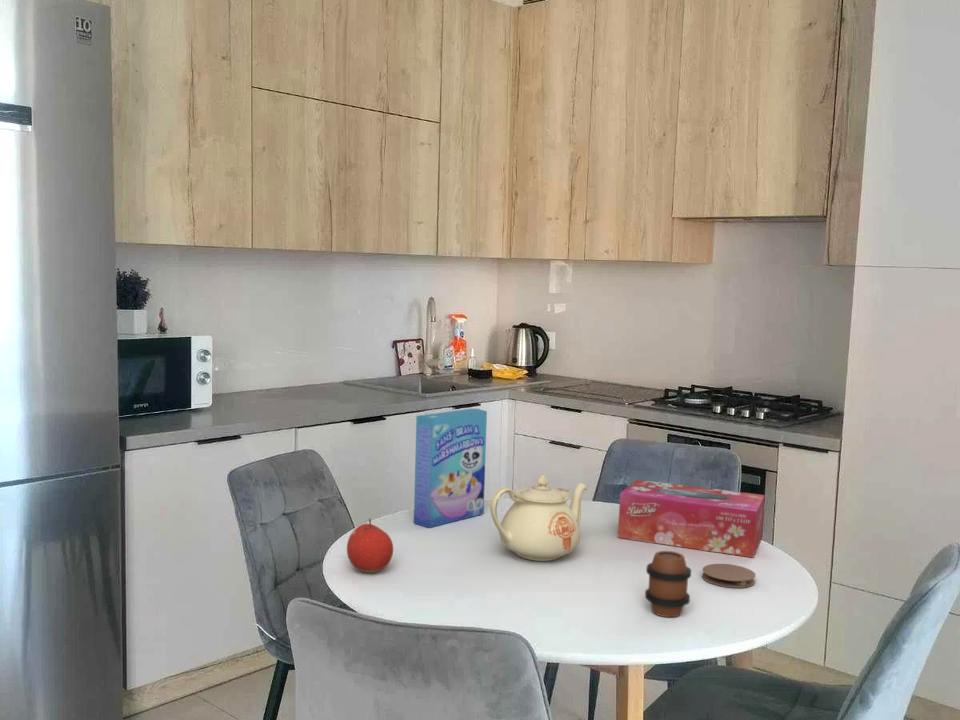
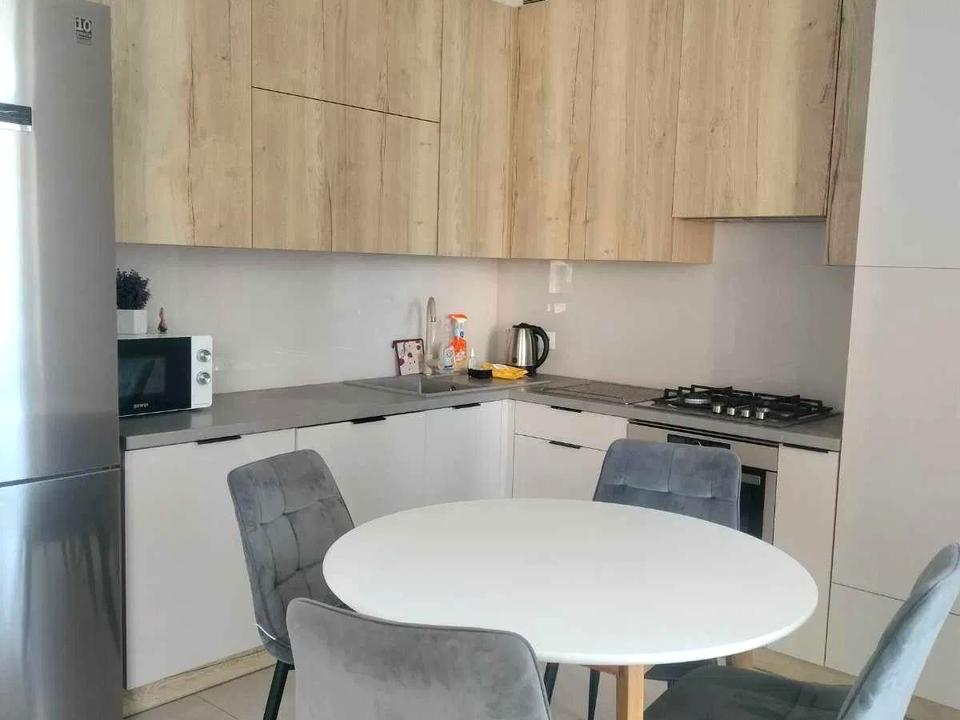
- tissue box [617,479,766,559]
- cereal box [413,408,488,529]
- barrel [644,550,692,618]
- fruit [346,517,394,574]
- coaster [701,563,757,589]
- teapot [489,474,588,562]
